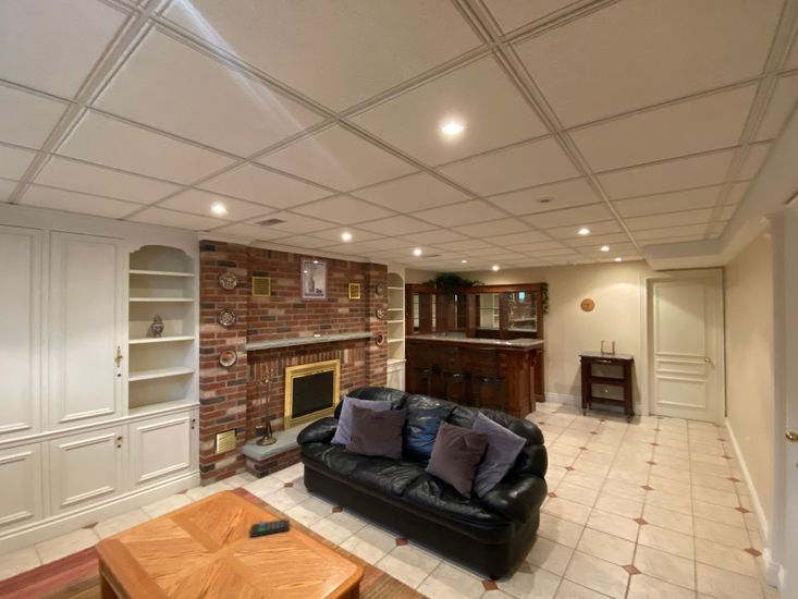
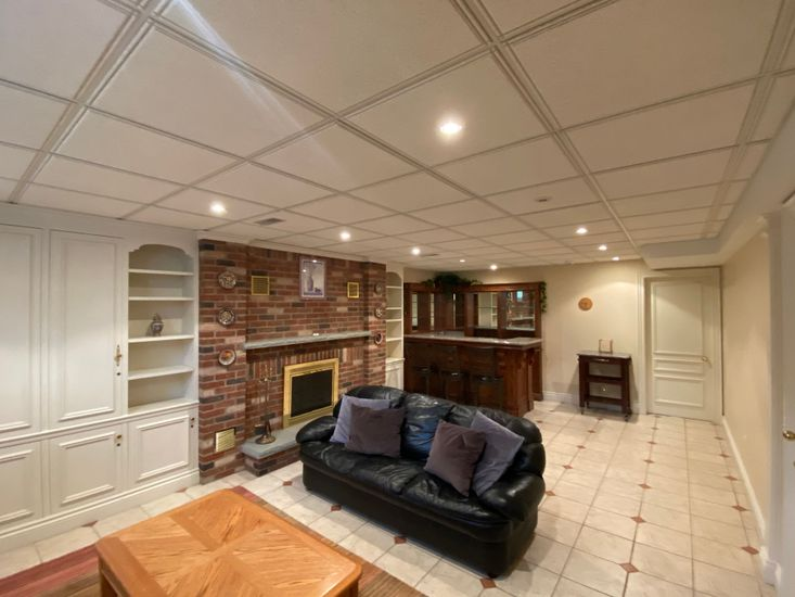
- remote control [249,517,291,538]
